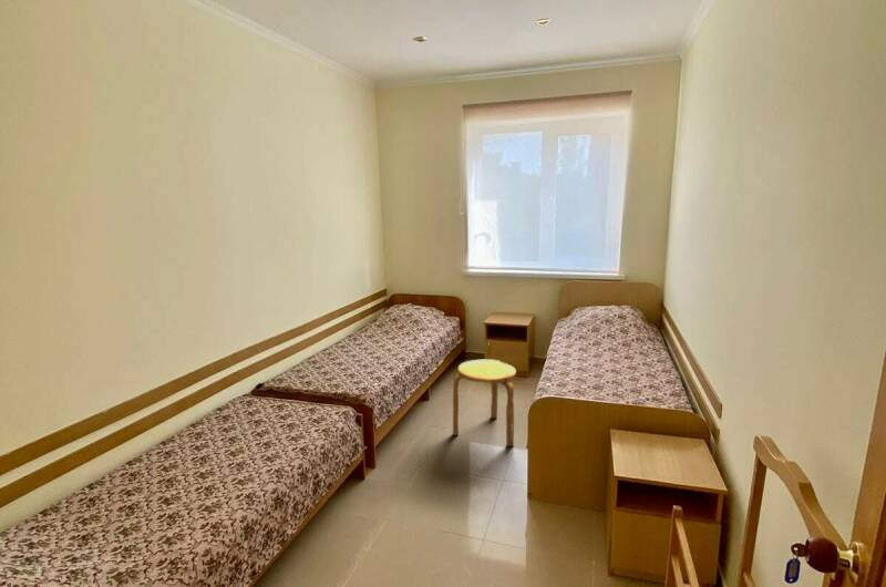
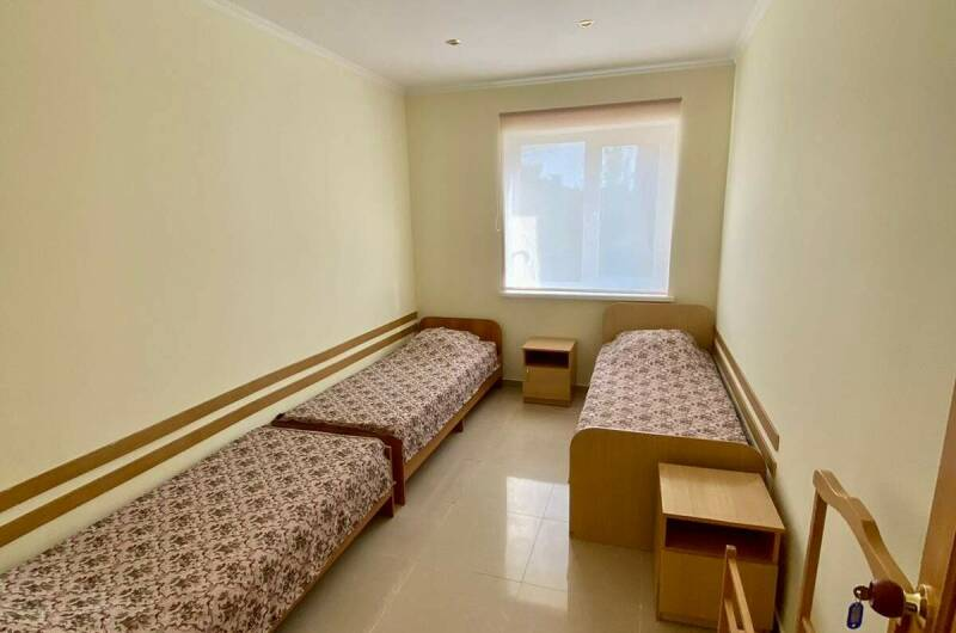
- stool [452,359,517,447]
